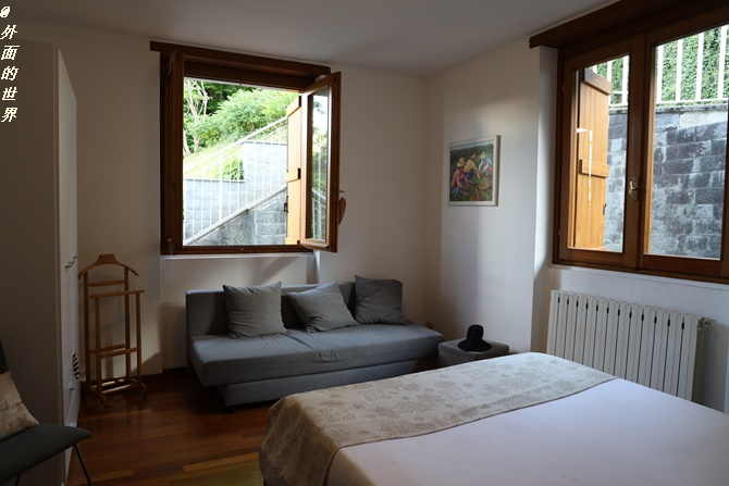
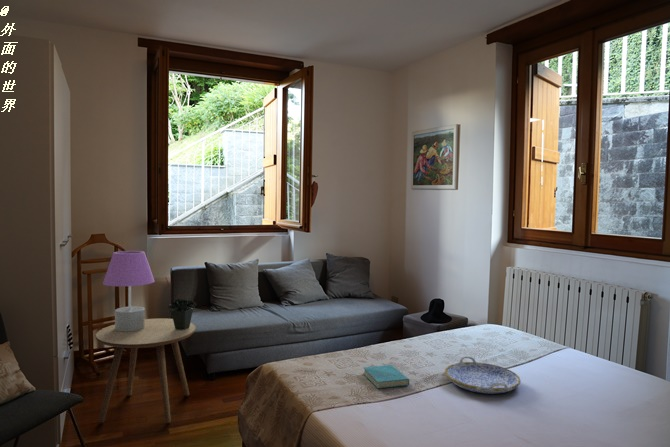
+ side table [95,317,197,424]
+ potted plant [165,275,197,329]
+ book [362,364,410,389]
+ serving tray [444,355,522,395]
+ table lamp [102,250,156,332]
